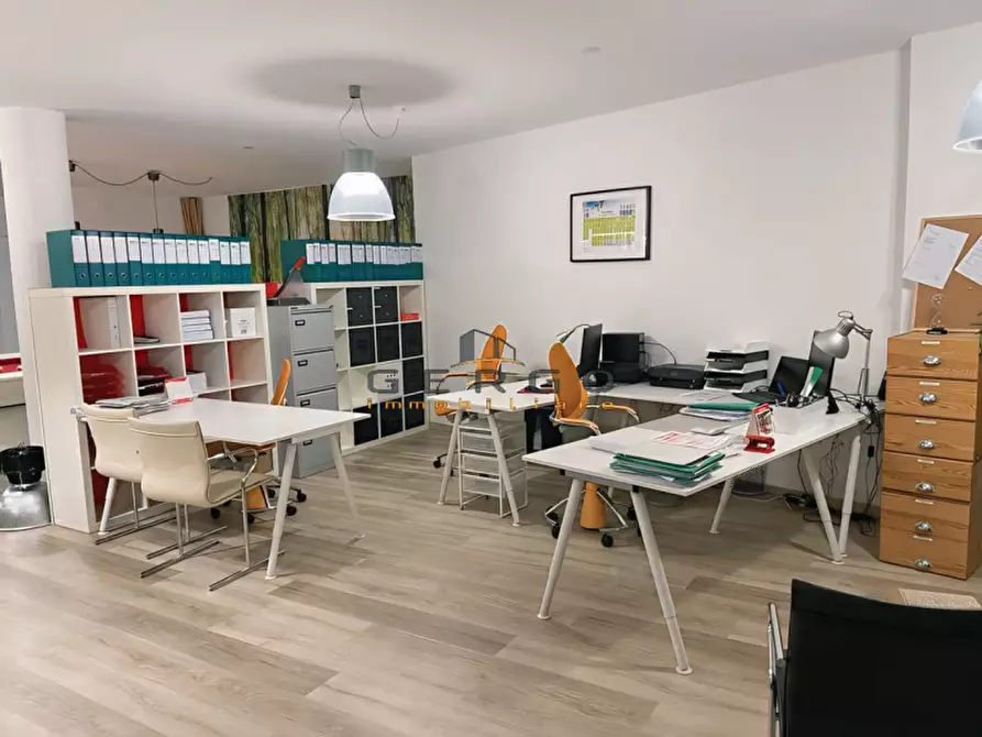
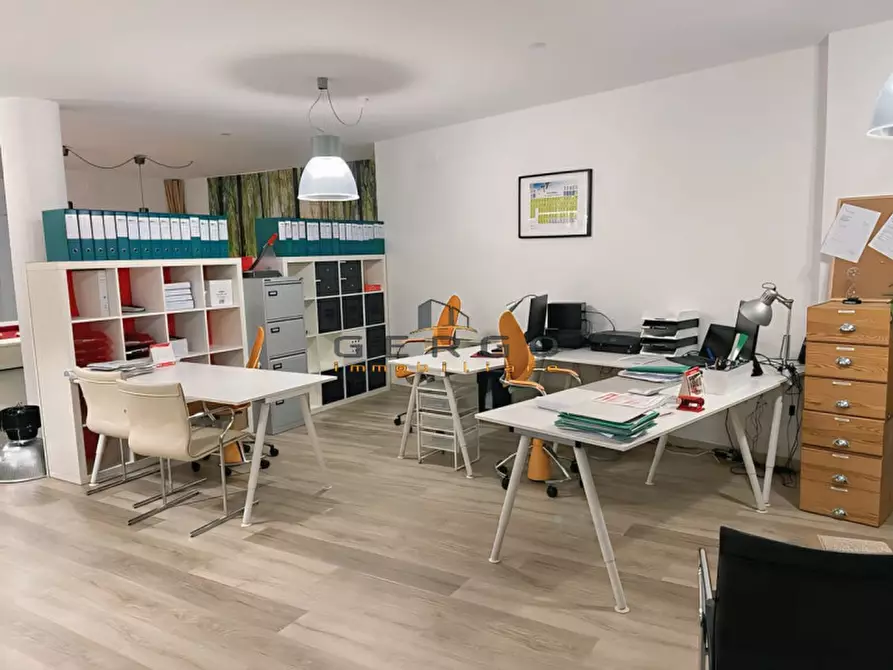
- waste bin [731,463,770,496]
